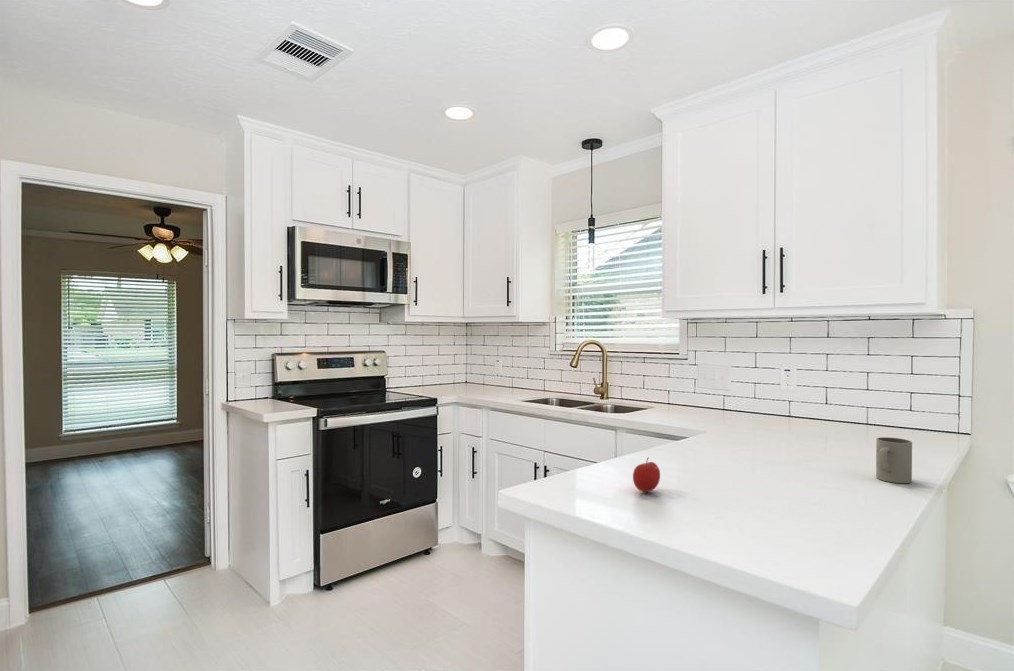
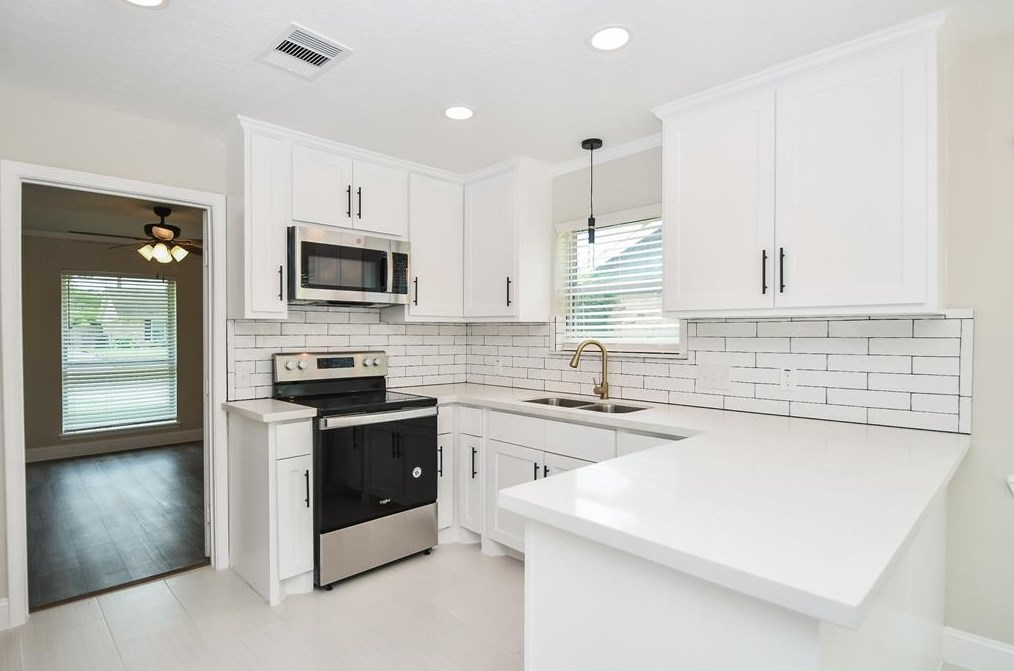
- apple [632,456,661,493]
- mug [875,436,913,484]
